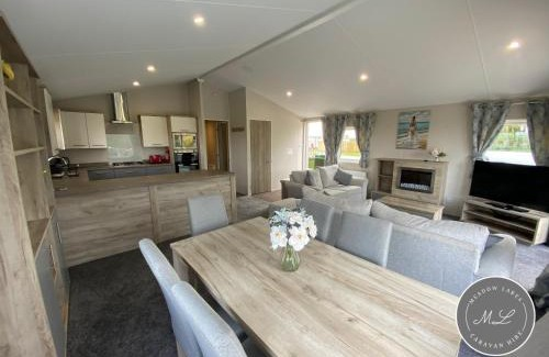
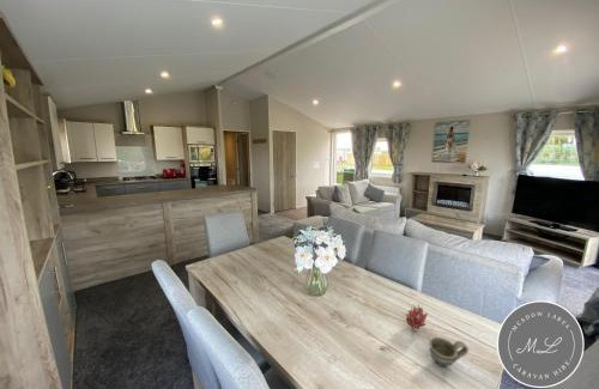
+ cup [428,335,470,367]
+ fruit [405,304,429,330]
